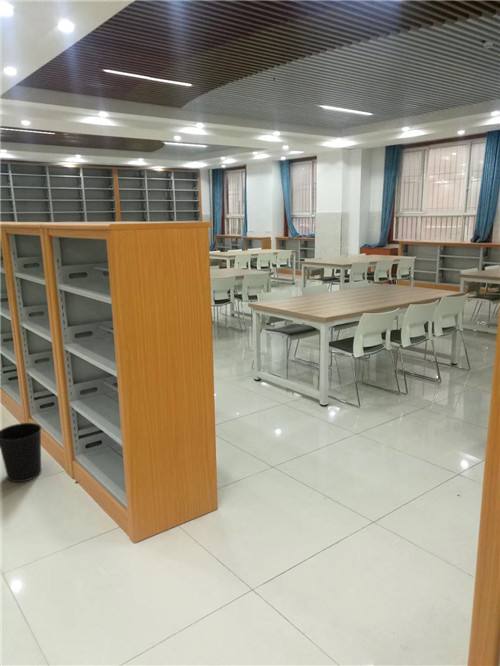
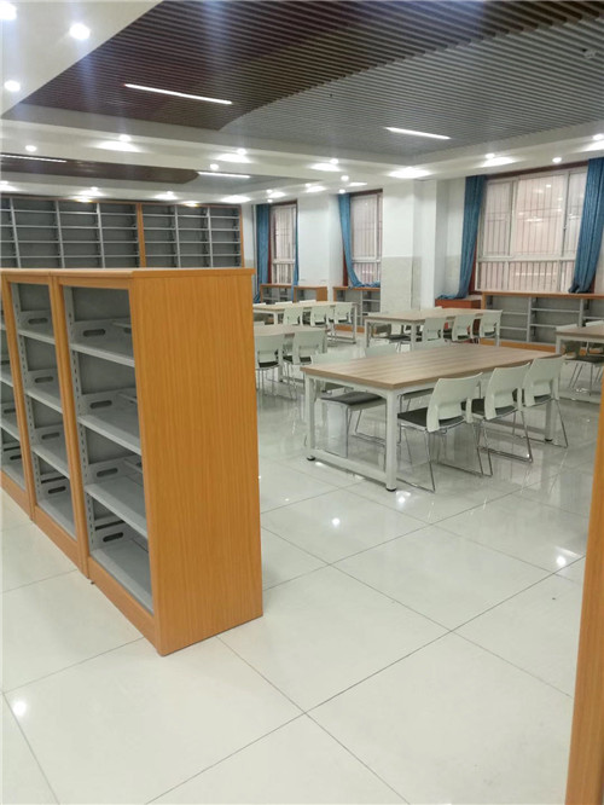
- wastebasket [0,422,42,483]
